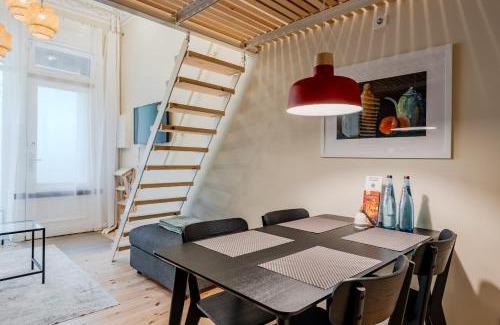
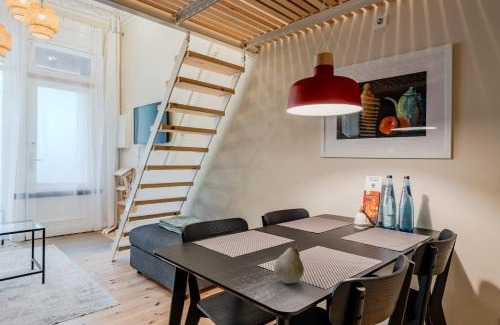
+ fruit [273,245,305,285]
